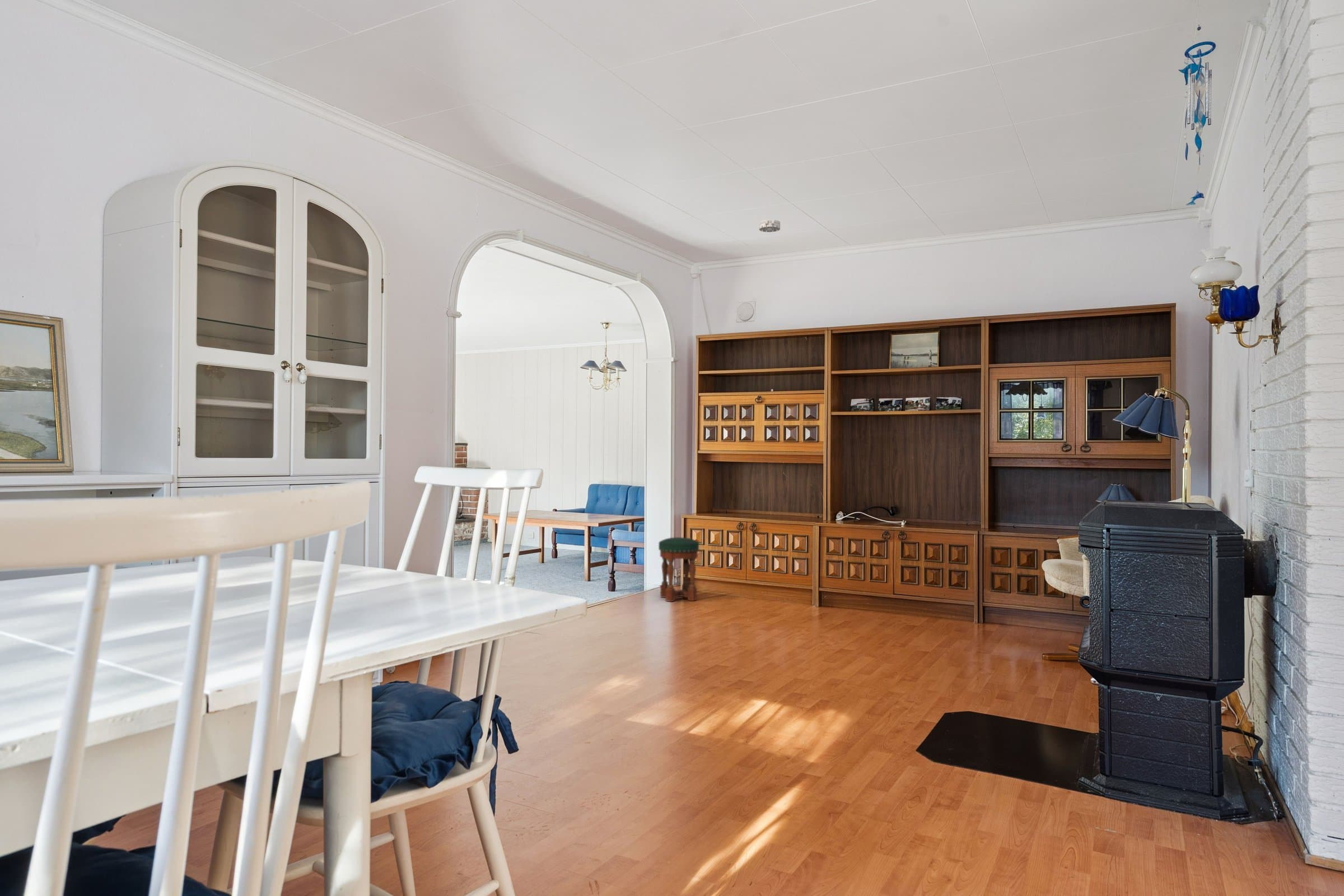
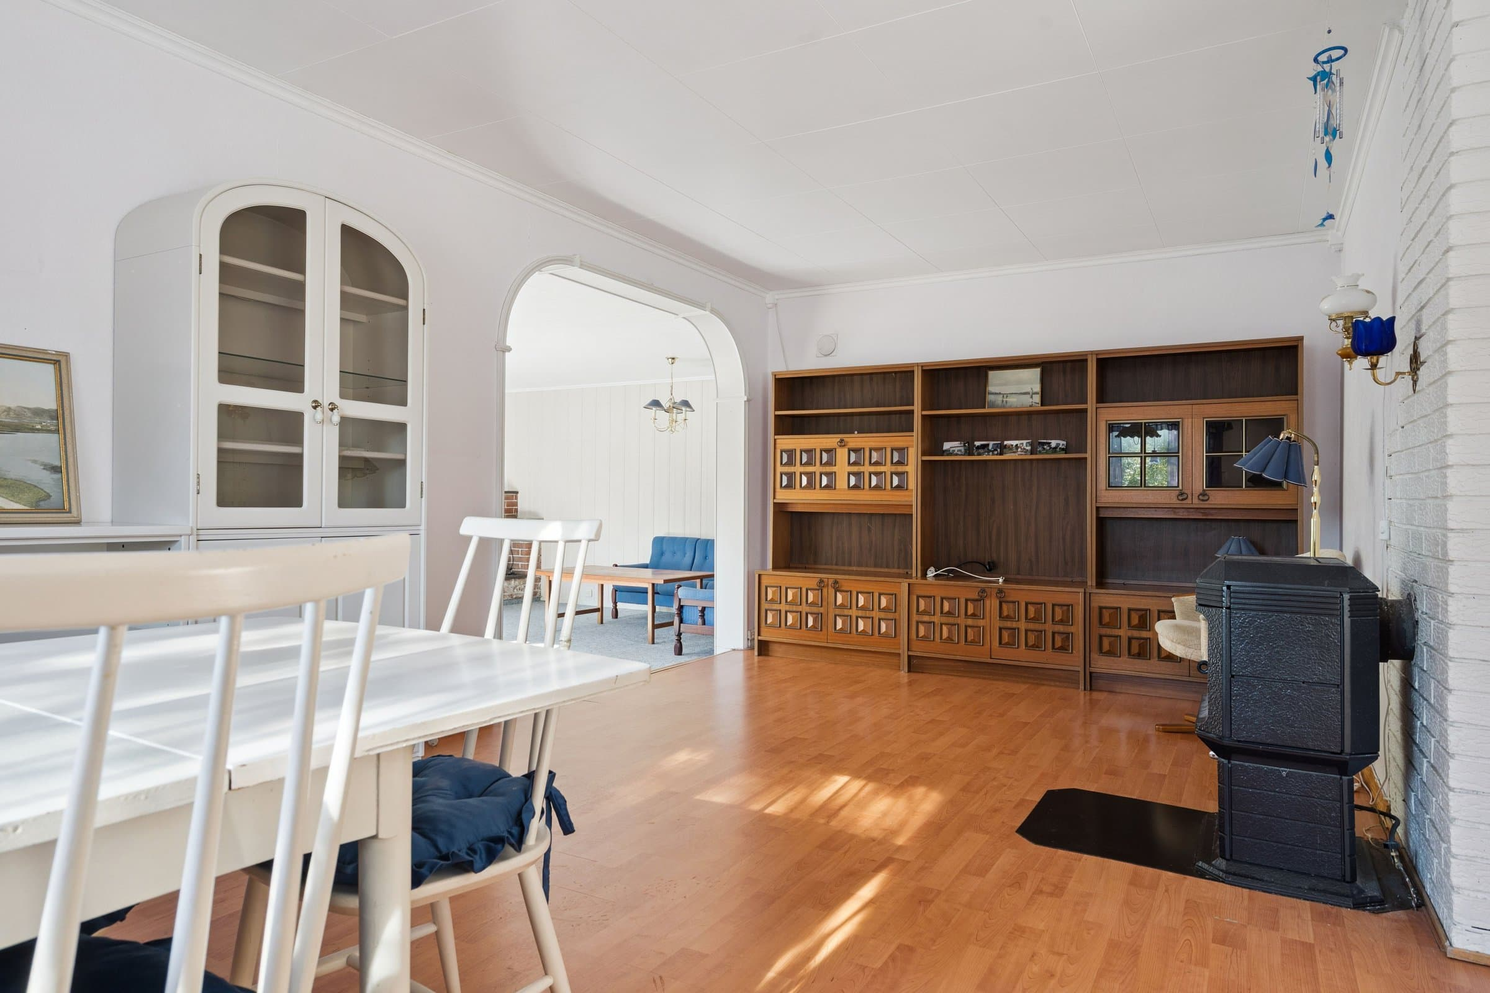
- smoke detector [759,219,781,232]
- stool [658,536,699,603]
